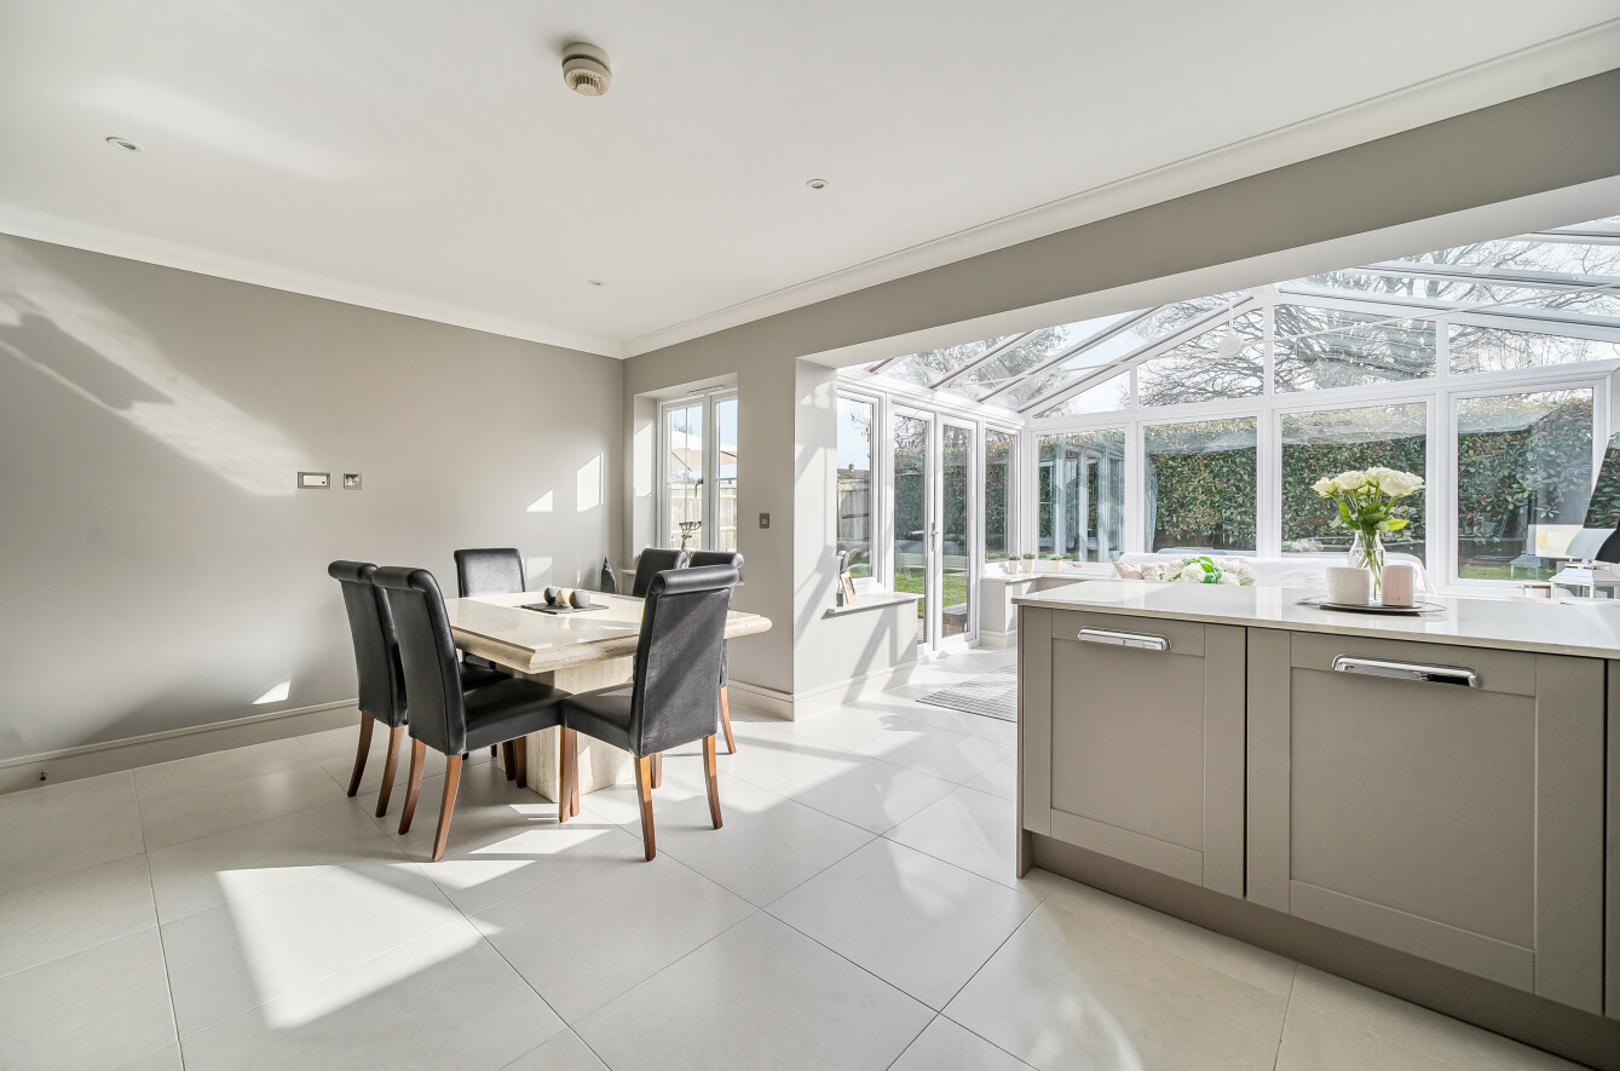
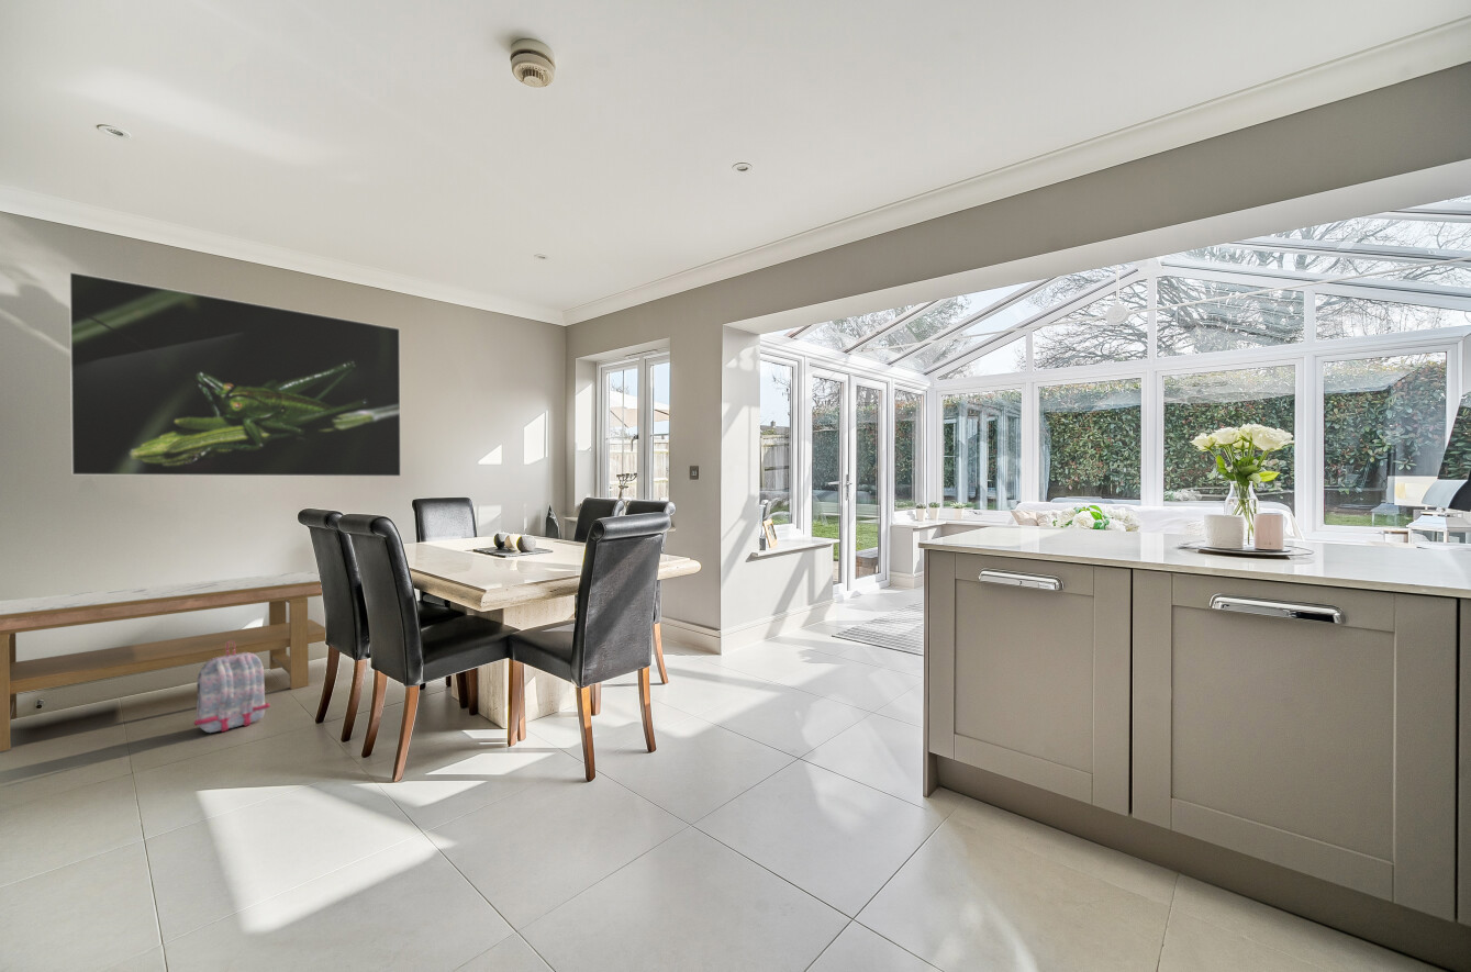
+ backpack [193,641,271,734]
+ bench [0,570,326,752]
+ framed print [68,271,402,478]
